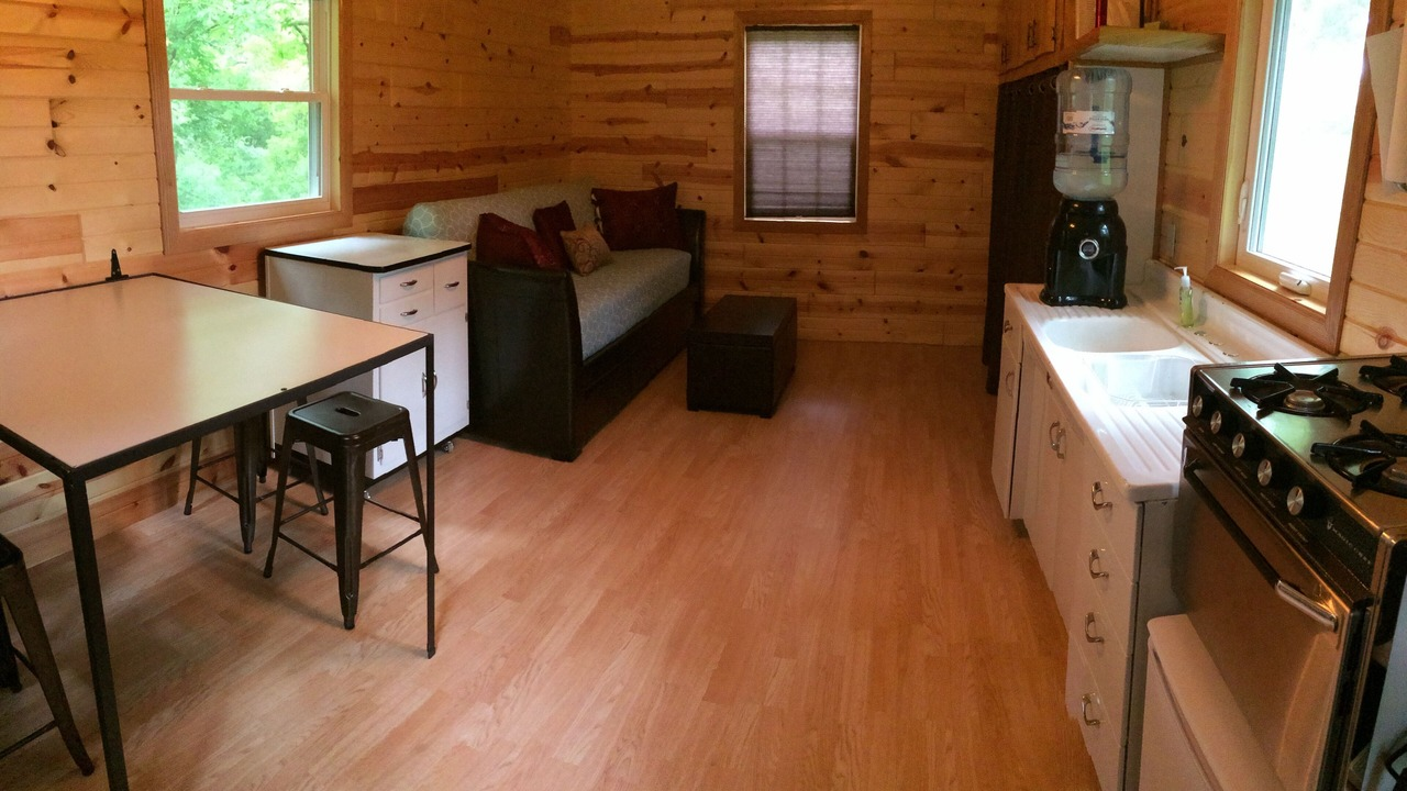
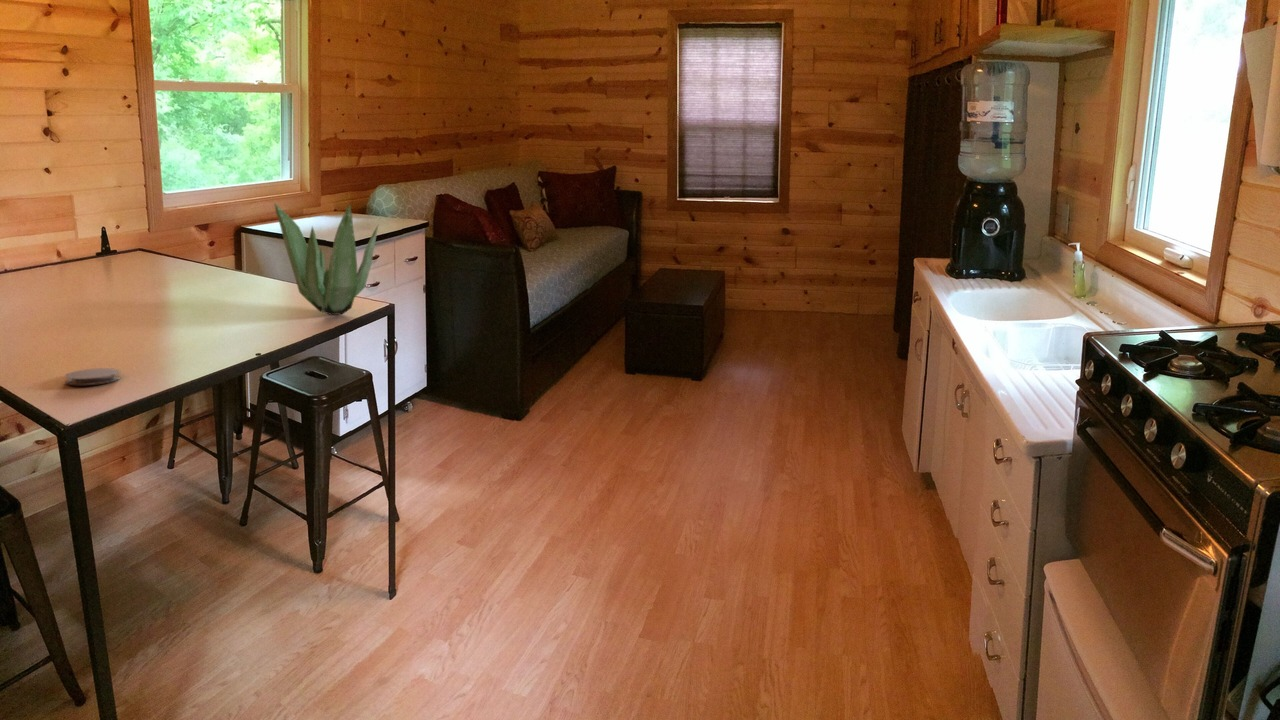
+ coaster [64,367,122,386]
+ plant [273,202,379,316]
